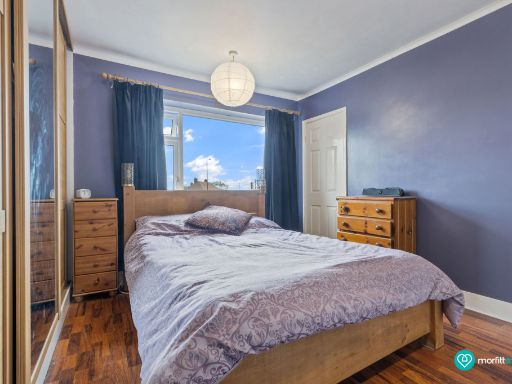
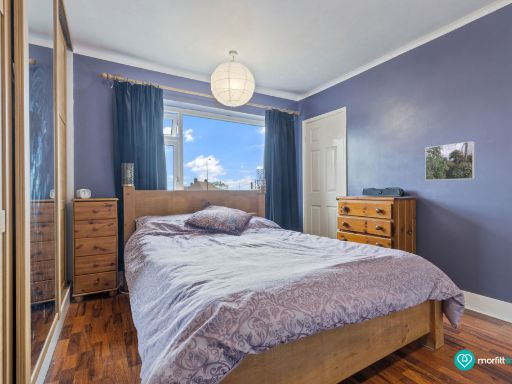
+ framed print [424,140,476,181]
